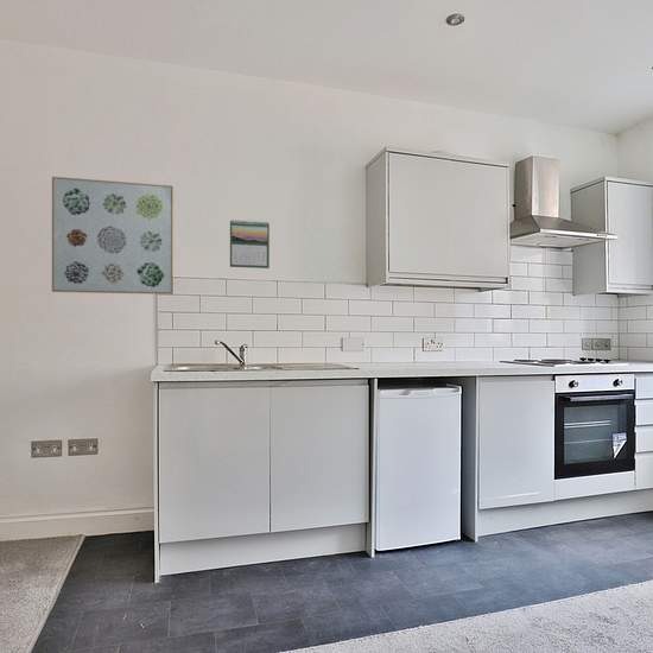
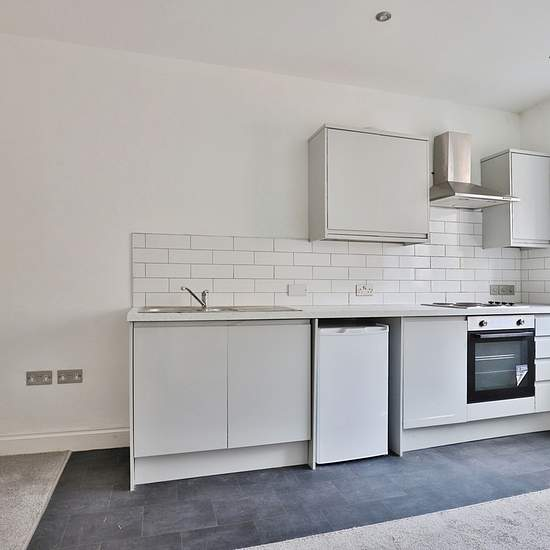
- calendar [229,218,271,270]
- wall art [51,176,175,296]
